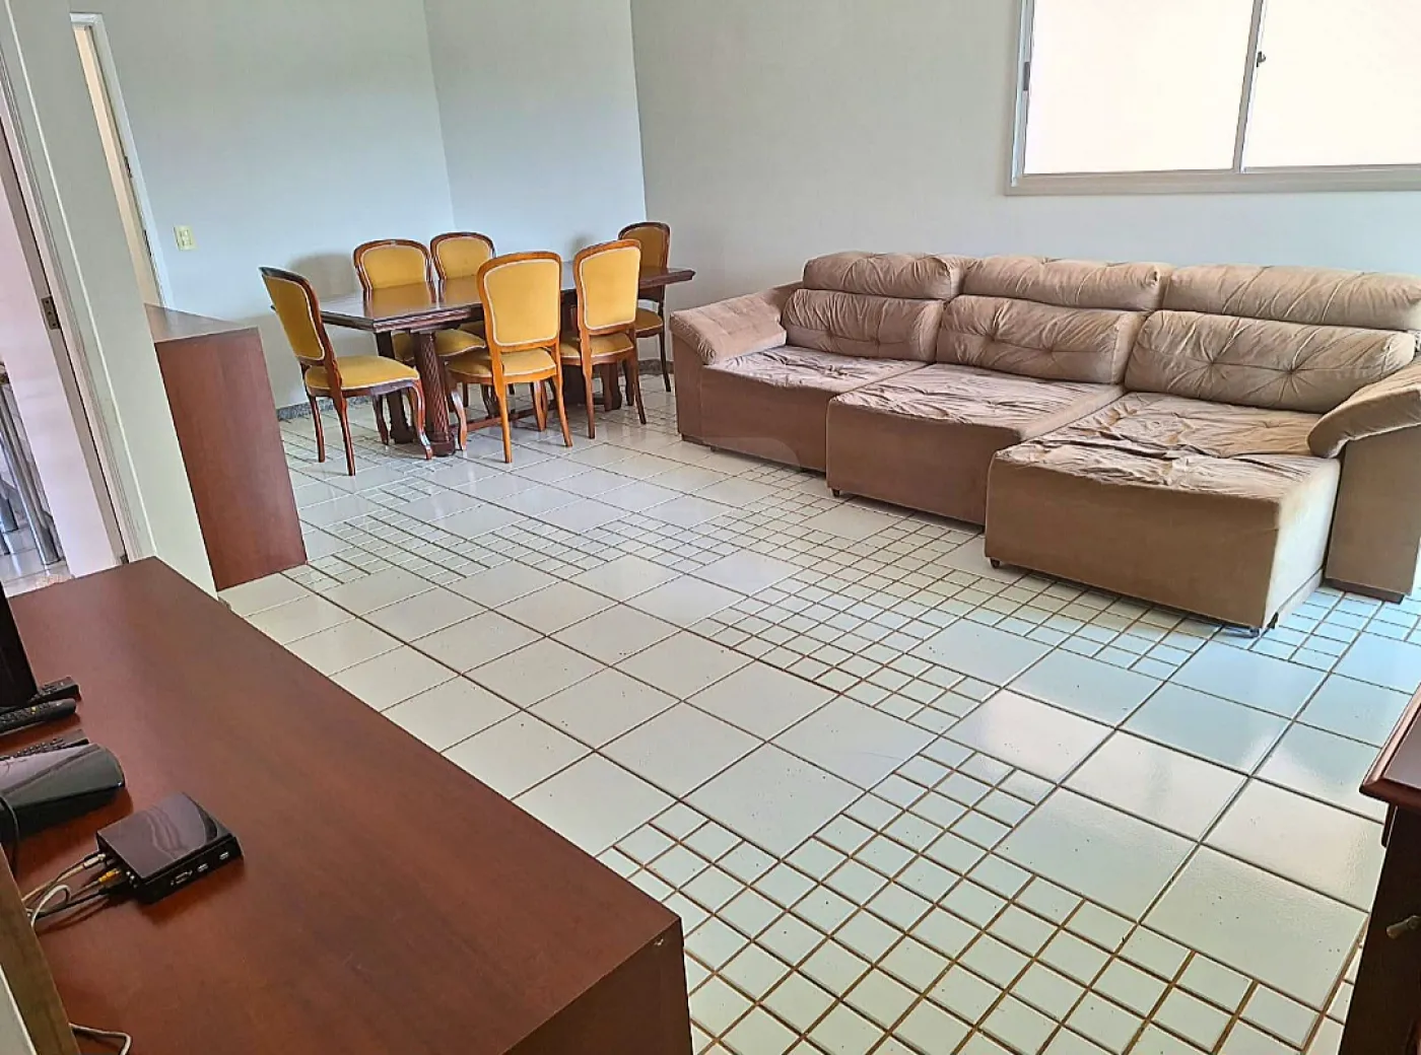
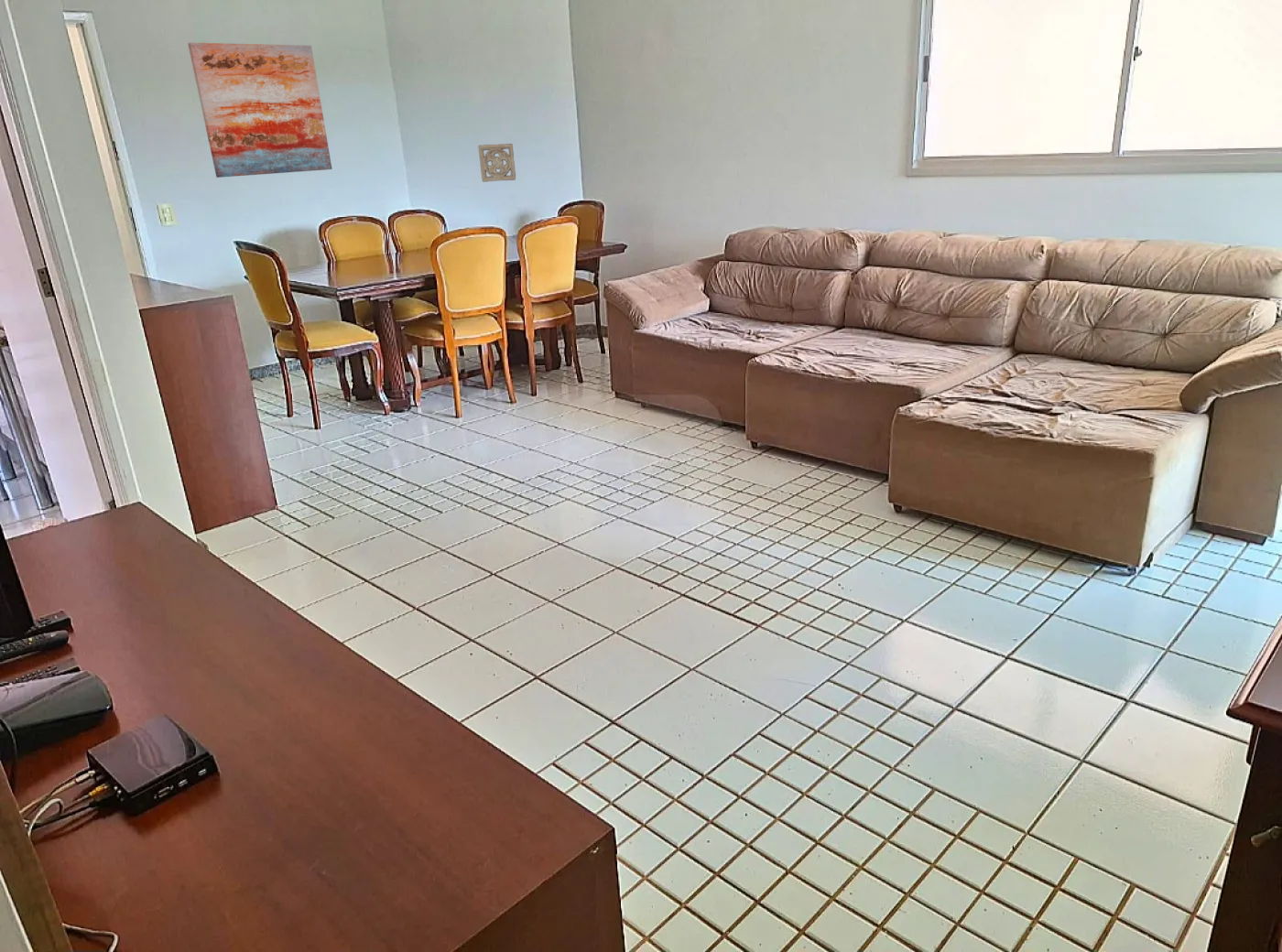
+ wall ornament [477,143,516,183]
+ wall art [187,42,332,179]
